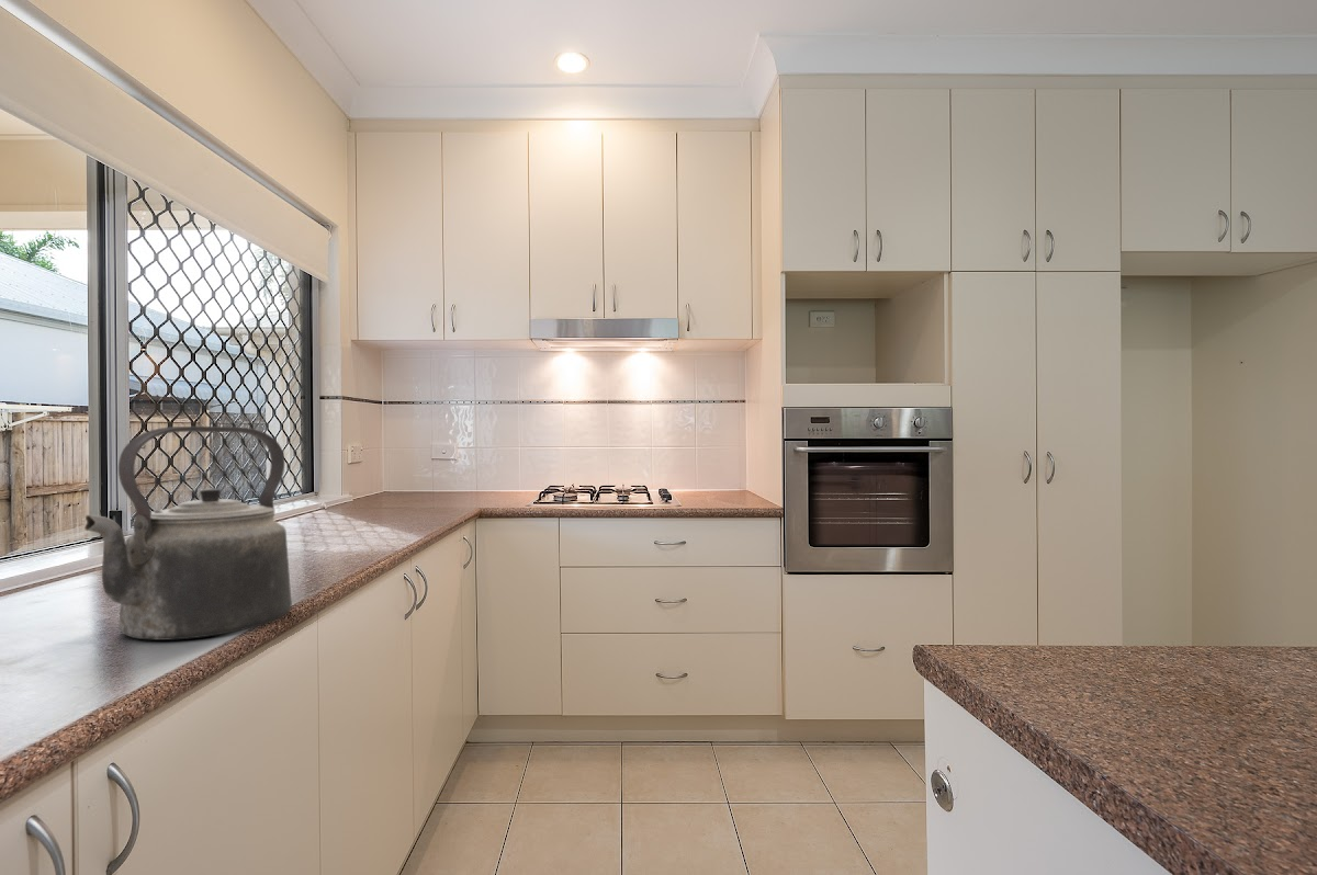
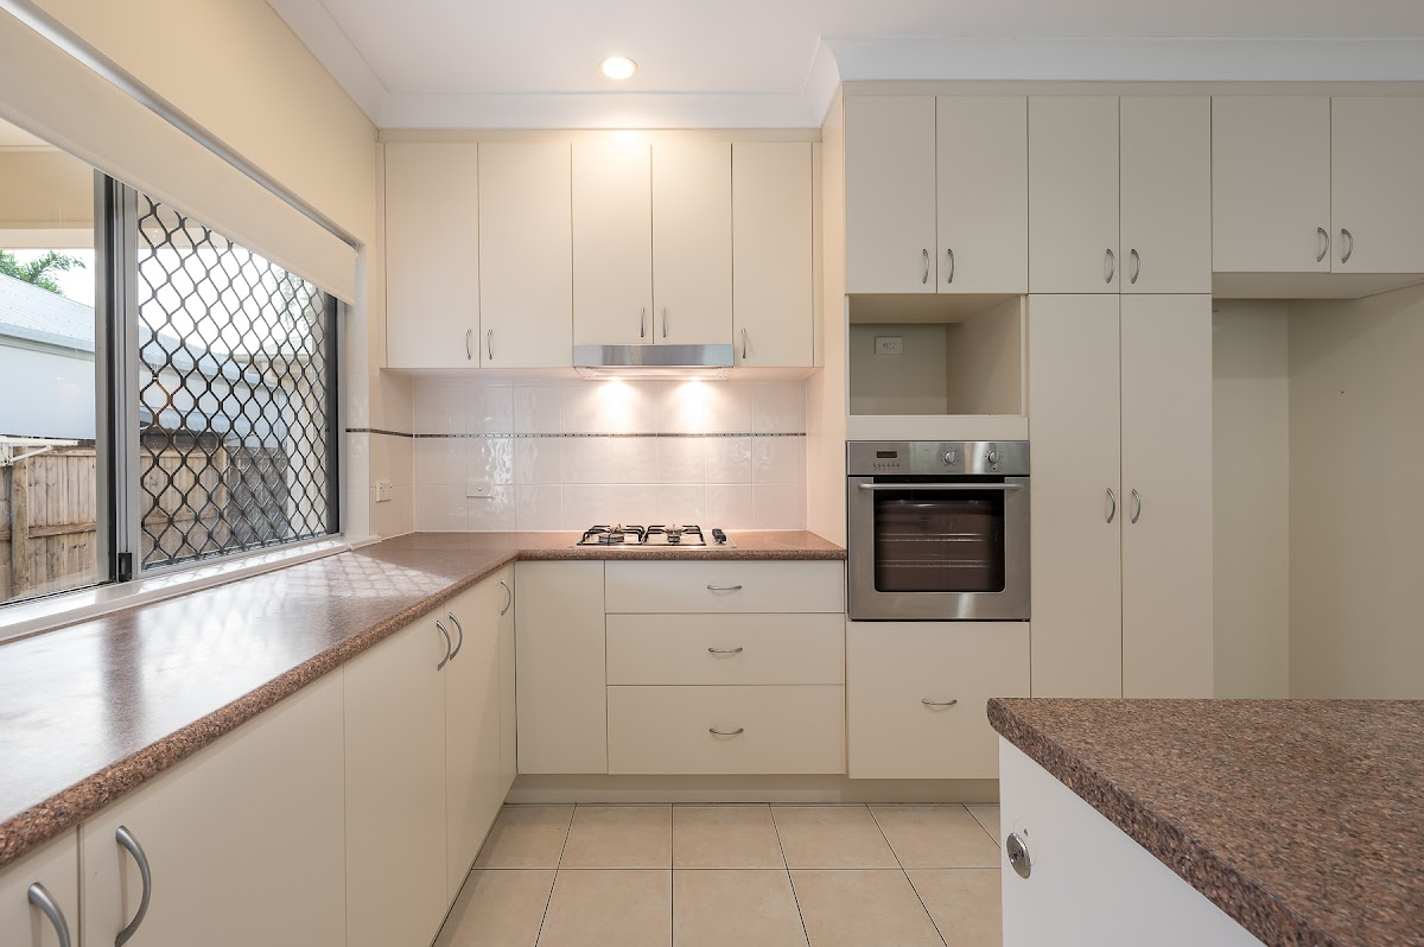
- kettle [83,425,293,641]
